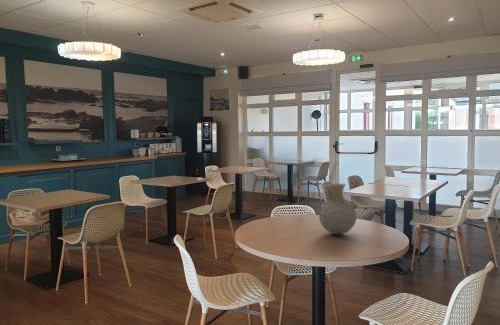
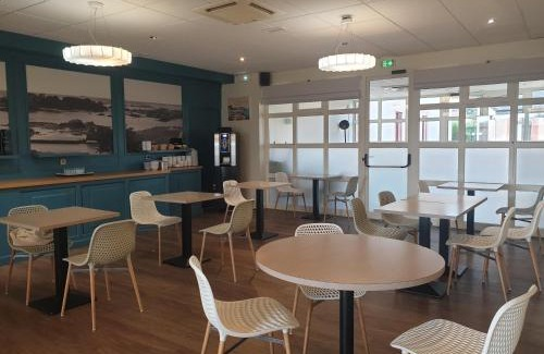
- vase [318,183,358,235]
